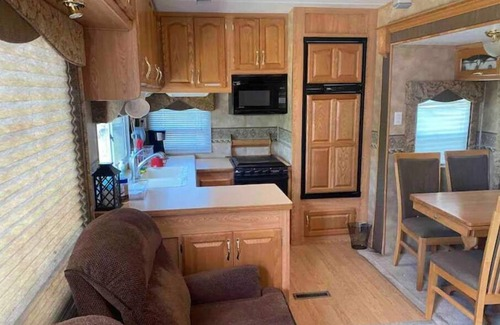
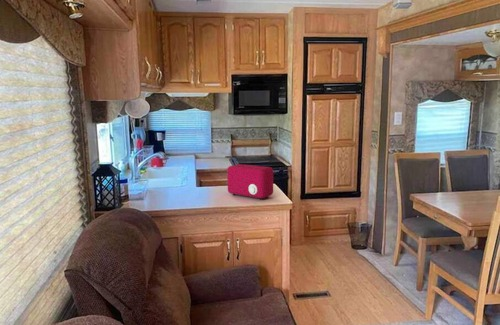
+ toaster [226,163,274,201]
